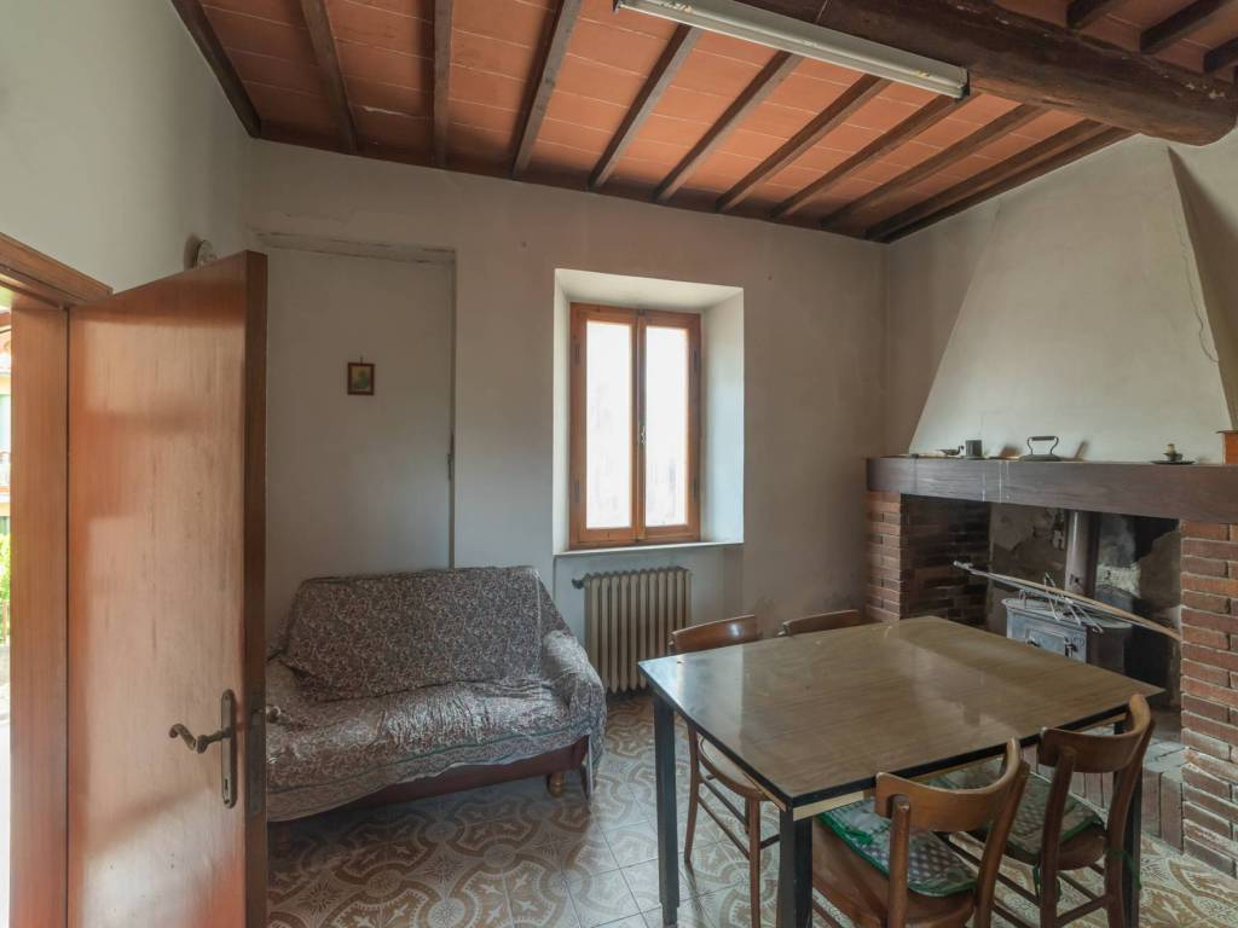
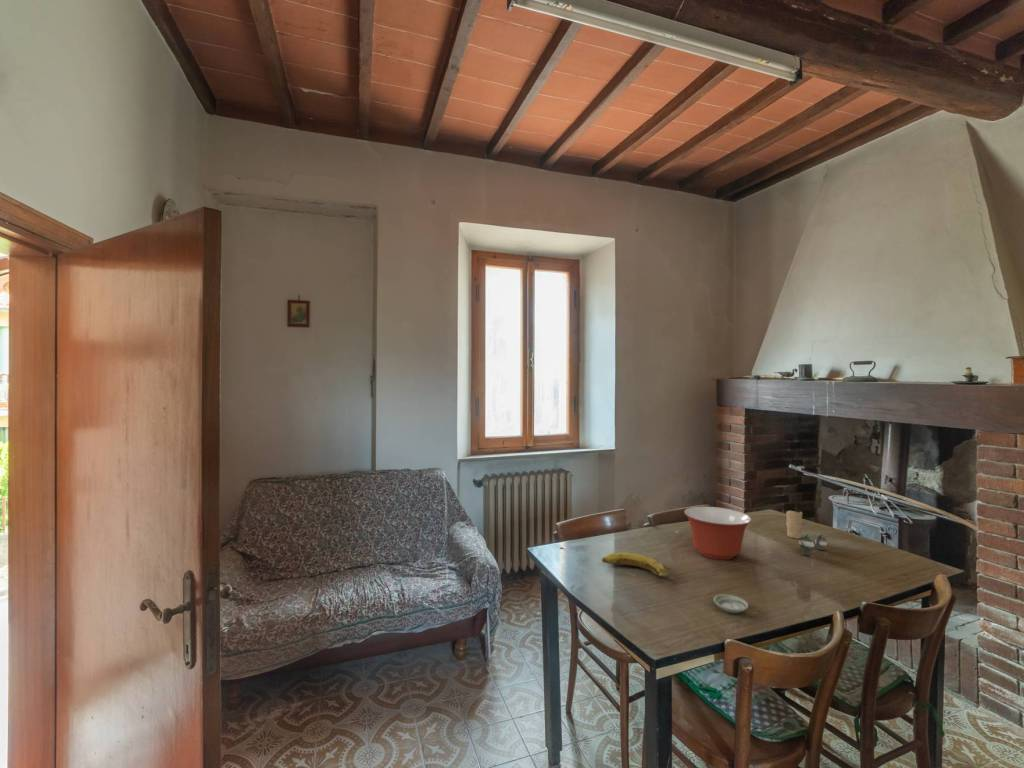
+ banana [601,551,670,579]
+ mixing bowl [683,506,753,561]
+ saucer [712,593,749,614]
+ candle [785,510,803,540]
+ teapot [798,533,828,556]
